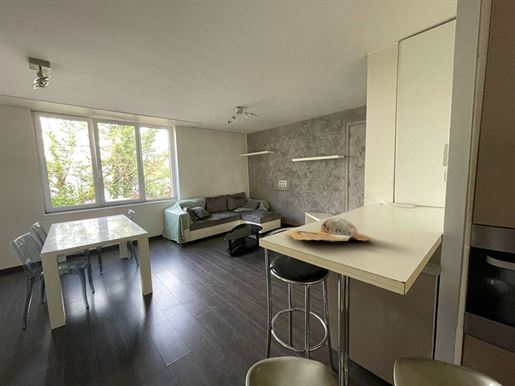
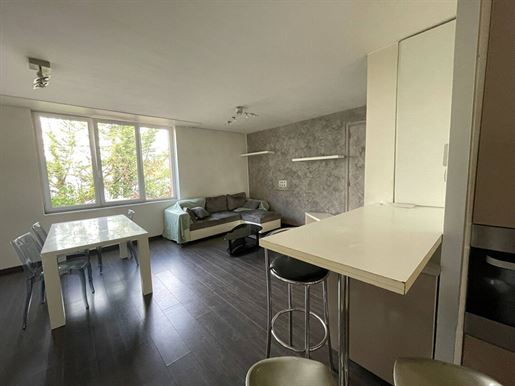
- chopping board [286,217,376,242]
